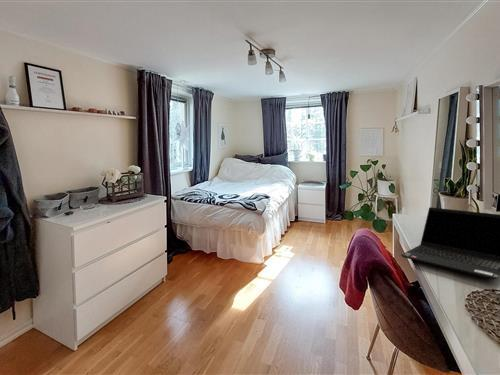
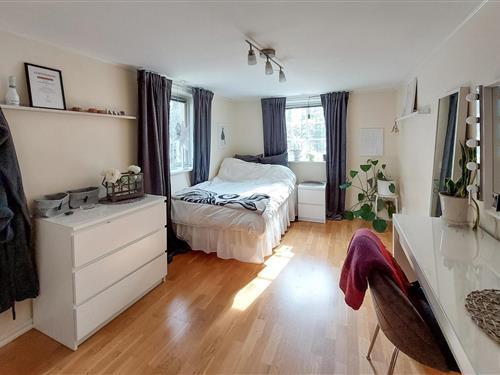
- laptop computer [400,206,500,280]
